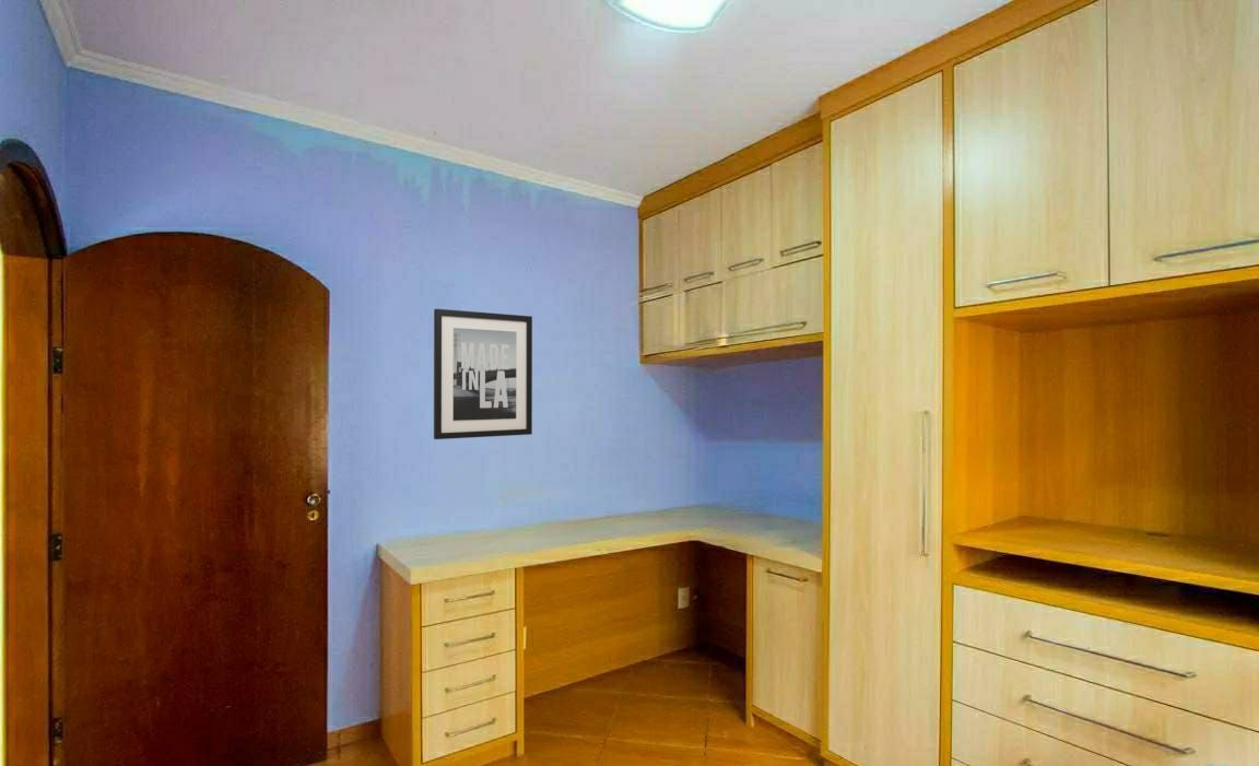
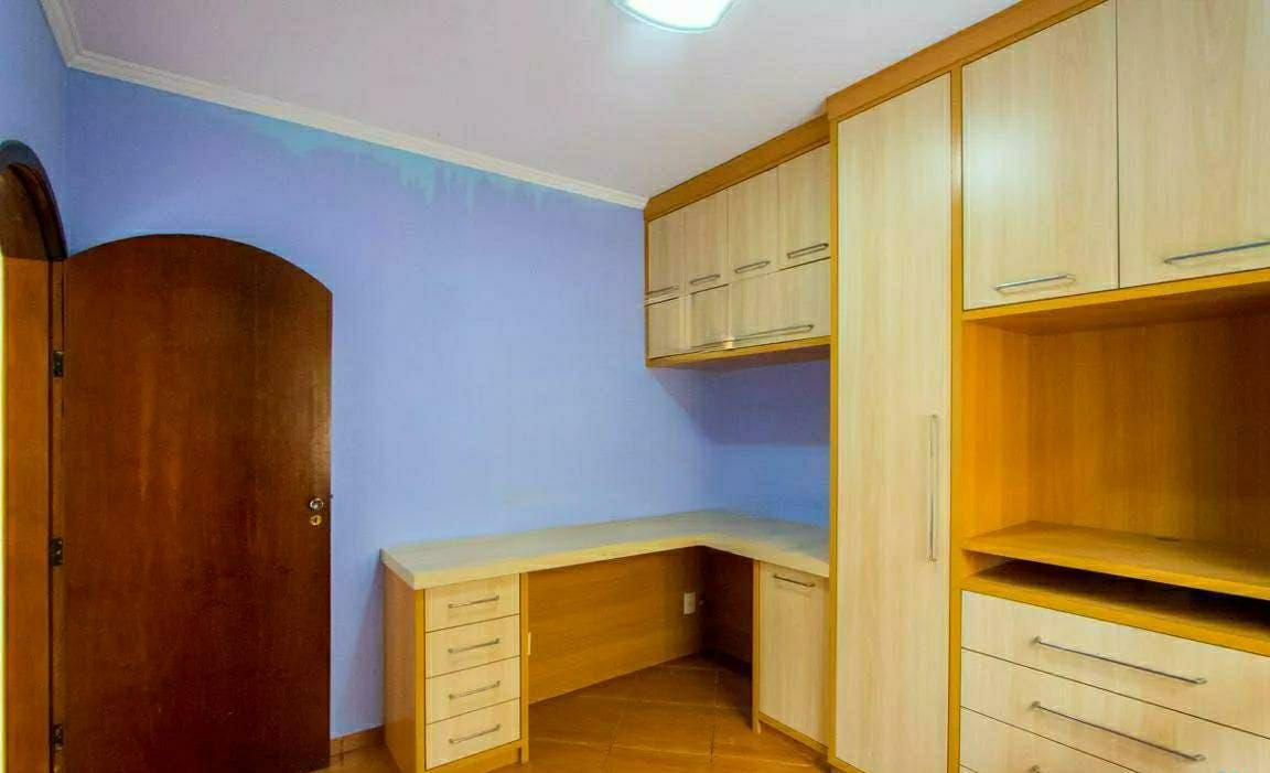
- wall art [433,308,533,440]
